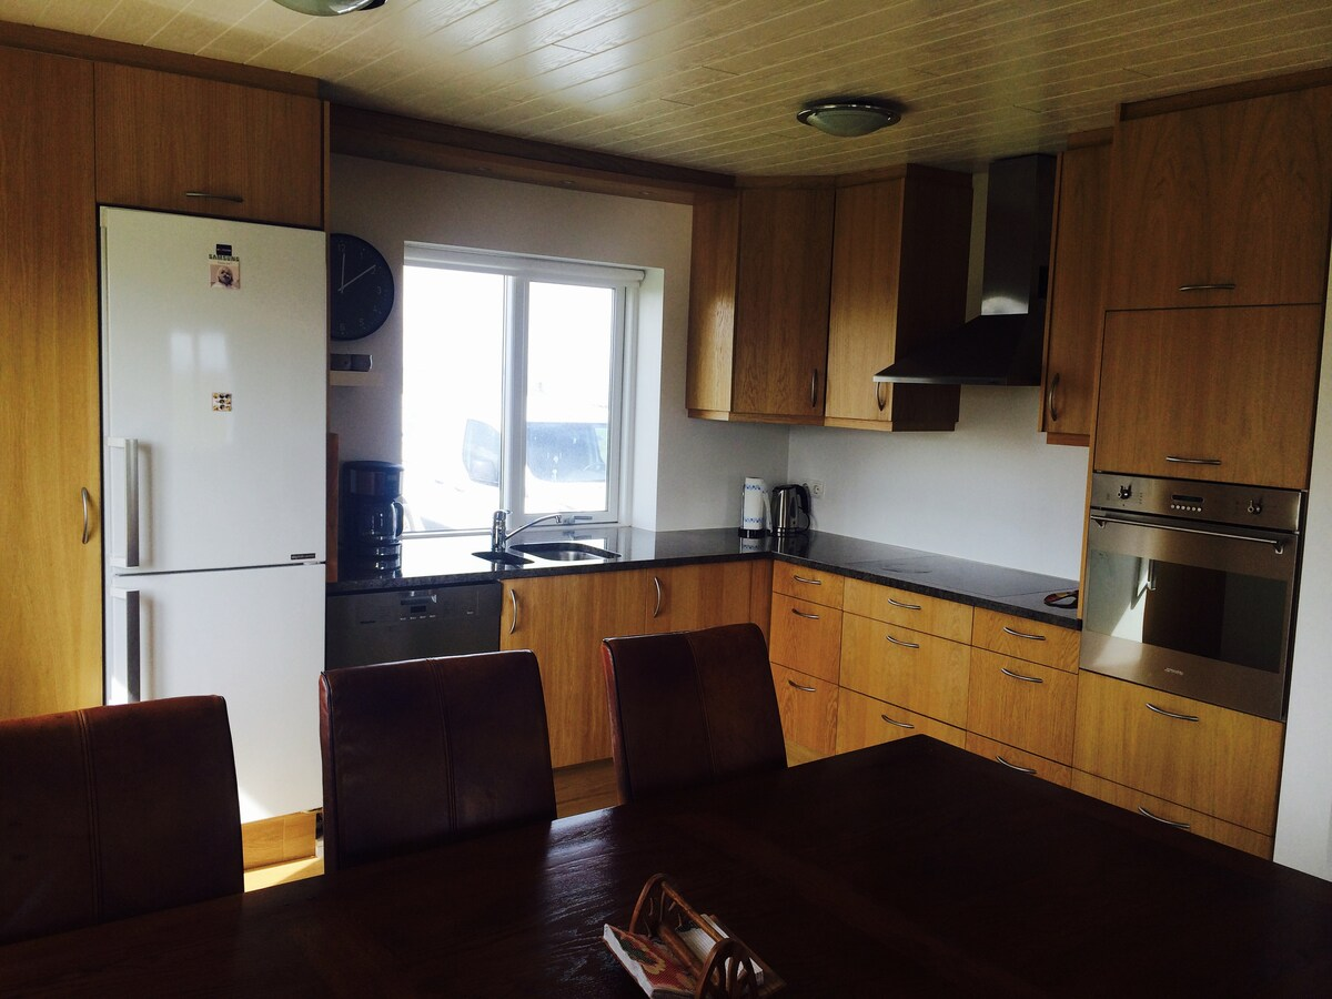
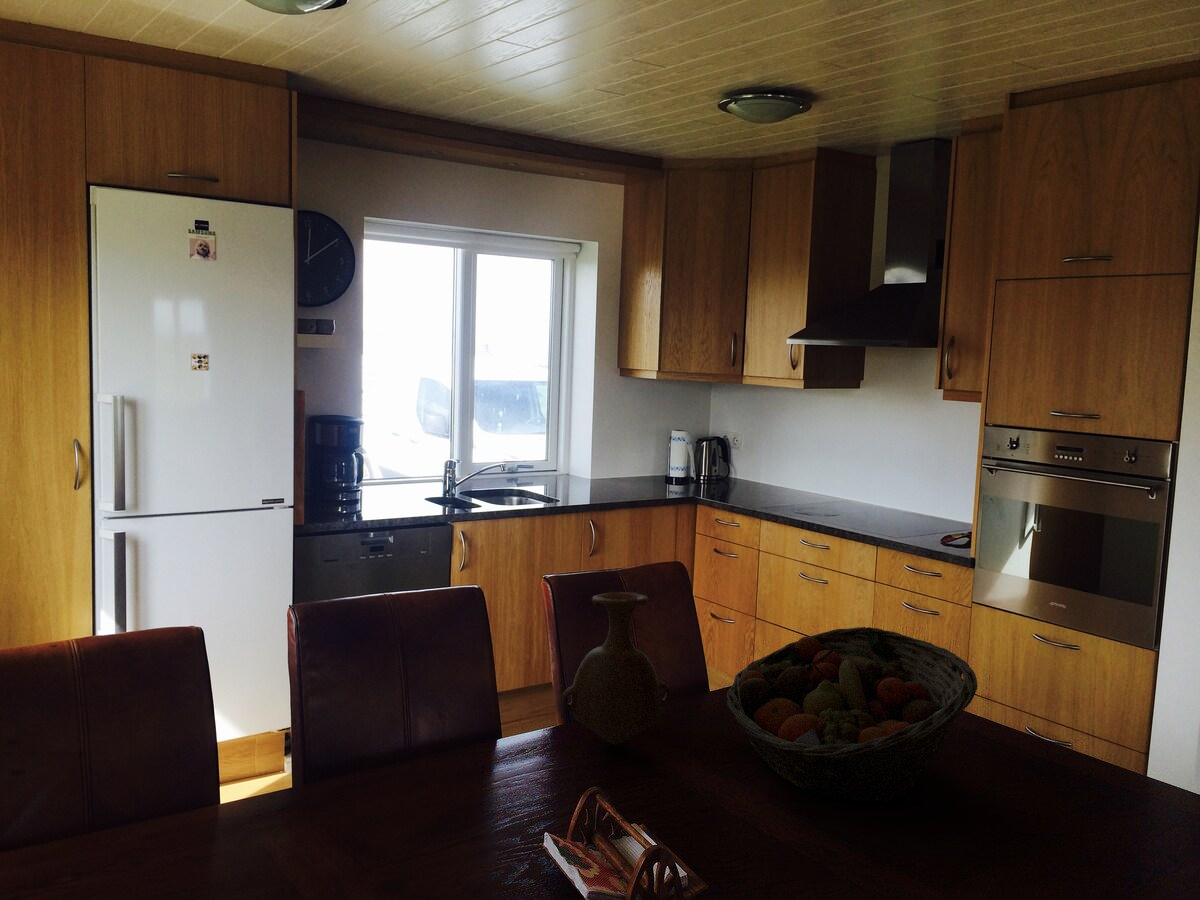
+ vase [560,591,672,746]
+ fruit basket [725,626,978,803]
